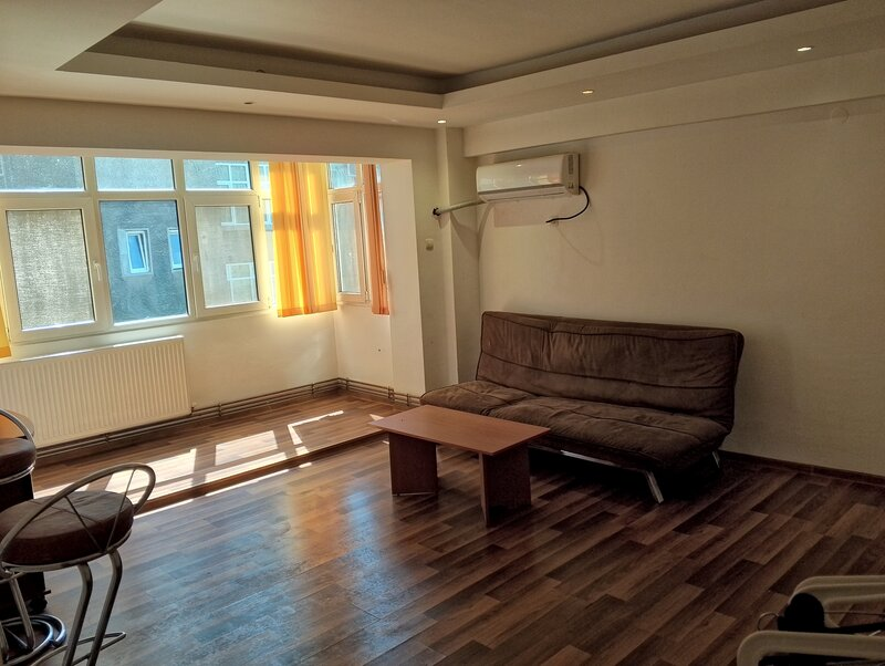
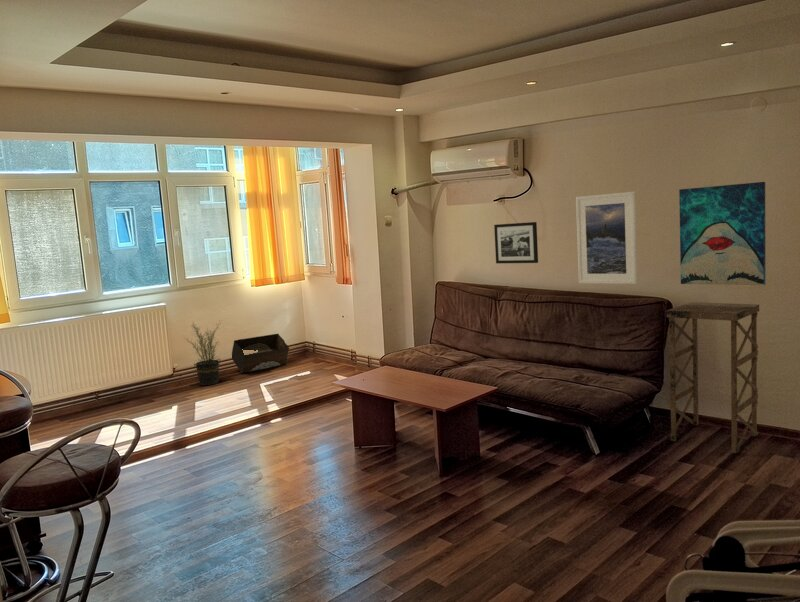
+ storage bin [231,333,290,374]
+ wall art [678,181,766,286]
+ picture frame [493,221,539,264]
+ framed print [575,191,638,285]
+ pedestal table [665,301,761,454]
+ potted plant [184,321,222,386]
